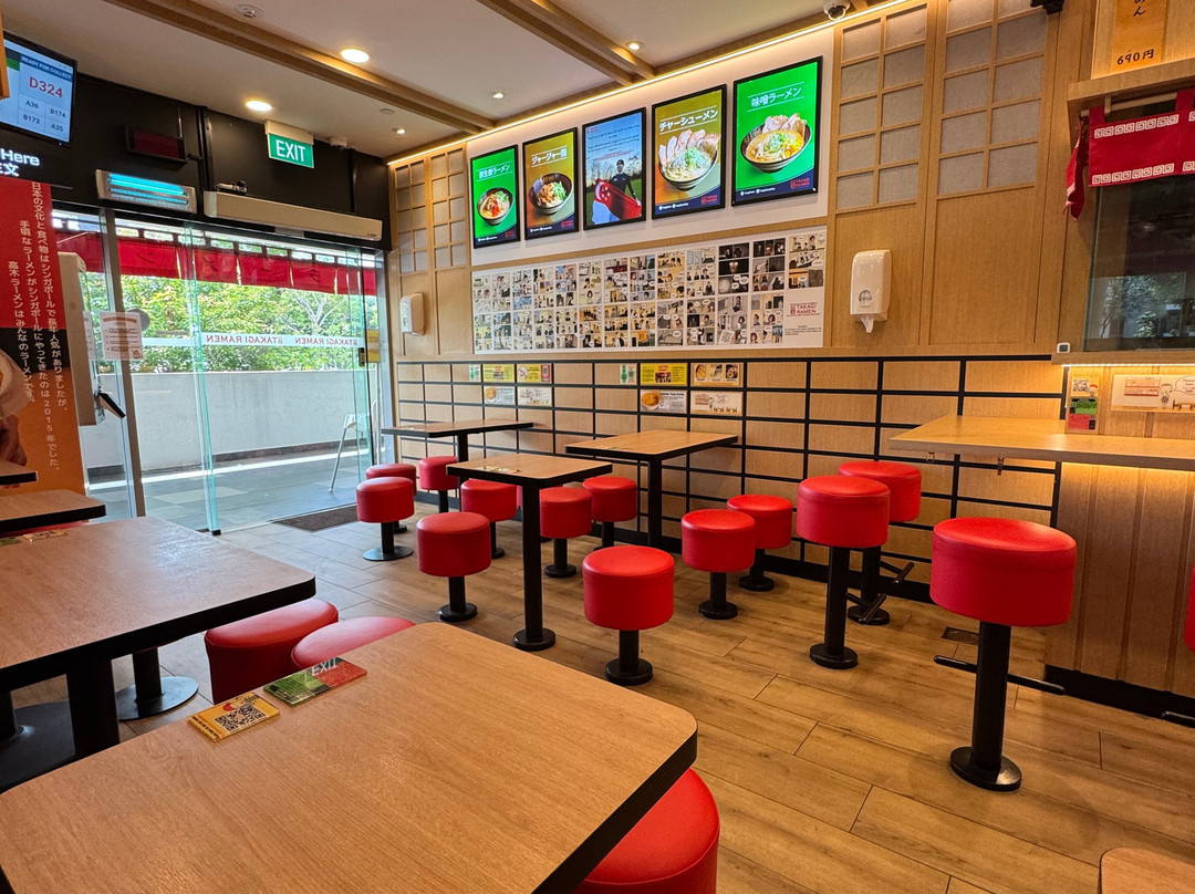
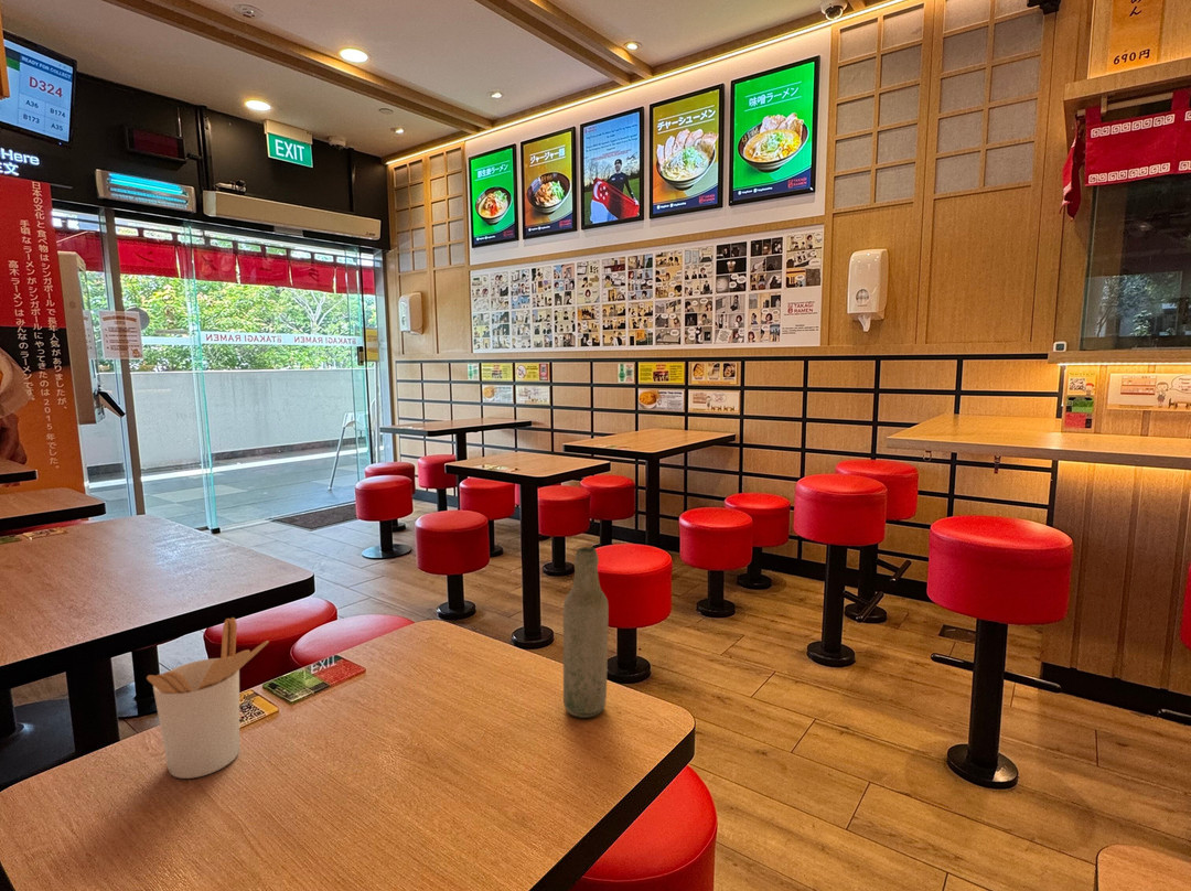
+ utensil holder [146,616,270,780]
+ bottle [562,546,610,719]
